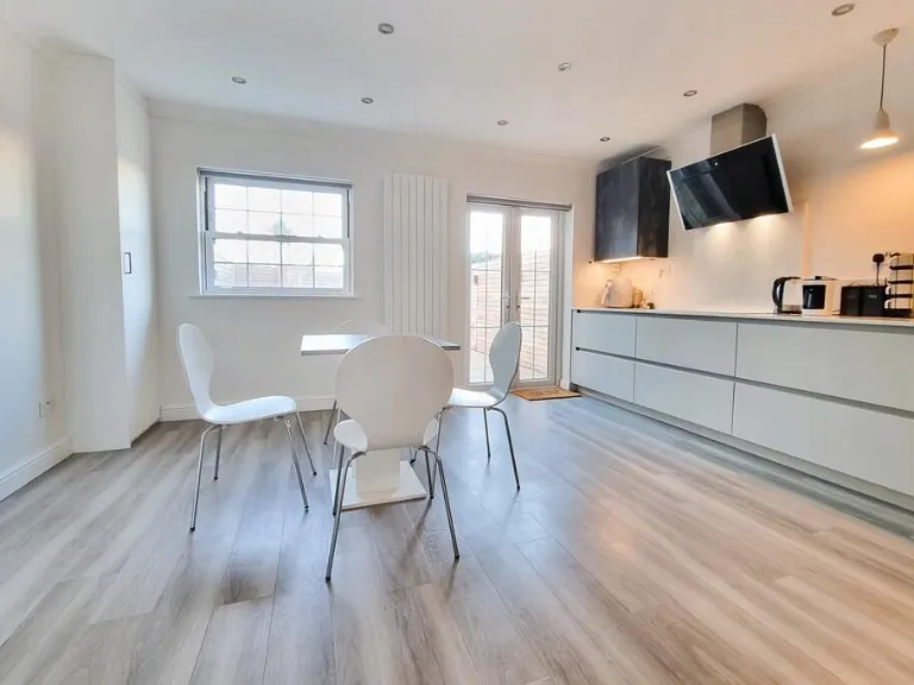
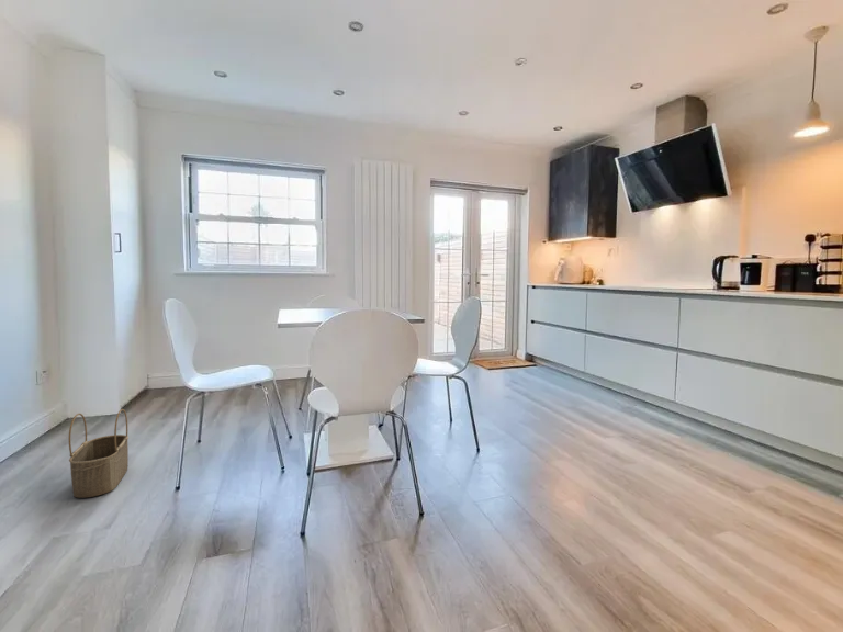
+ wicker basket [68,408,130,499]
